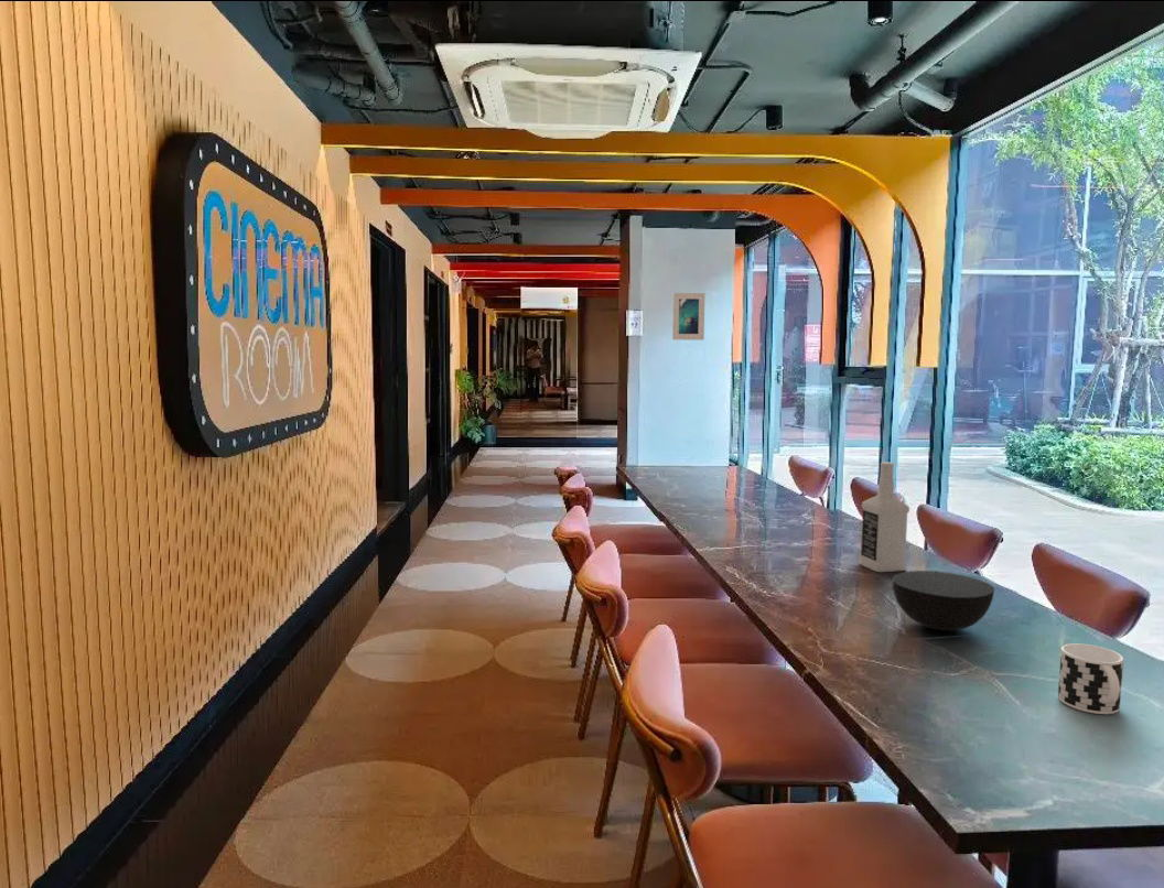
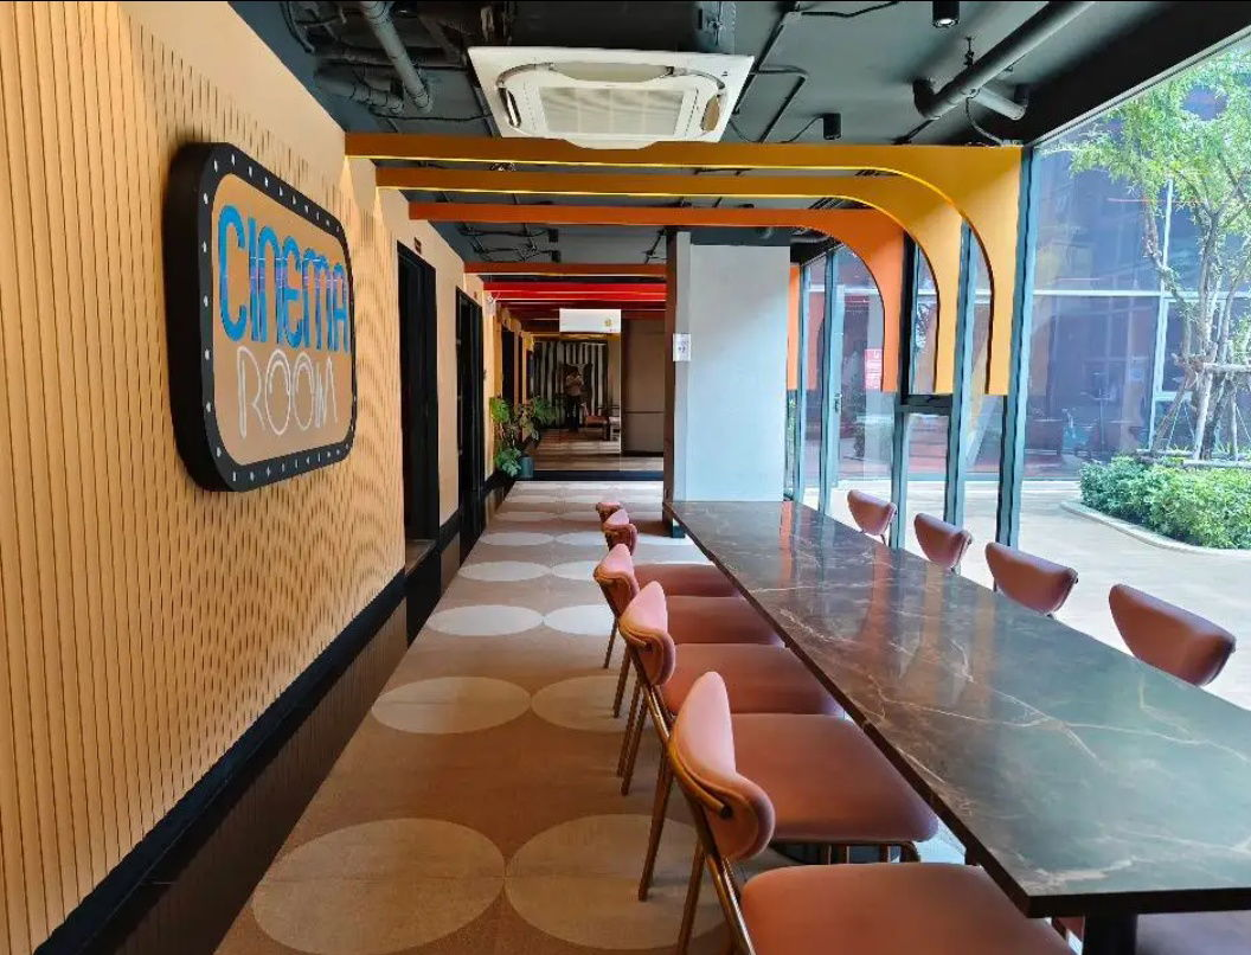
- bowl [891,570,995,631]
- vodka [859,461,910,573]
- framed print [671,292,705,342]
- cup [1057,642,1124,715]
